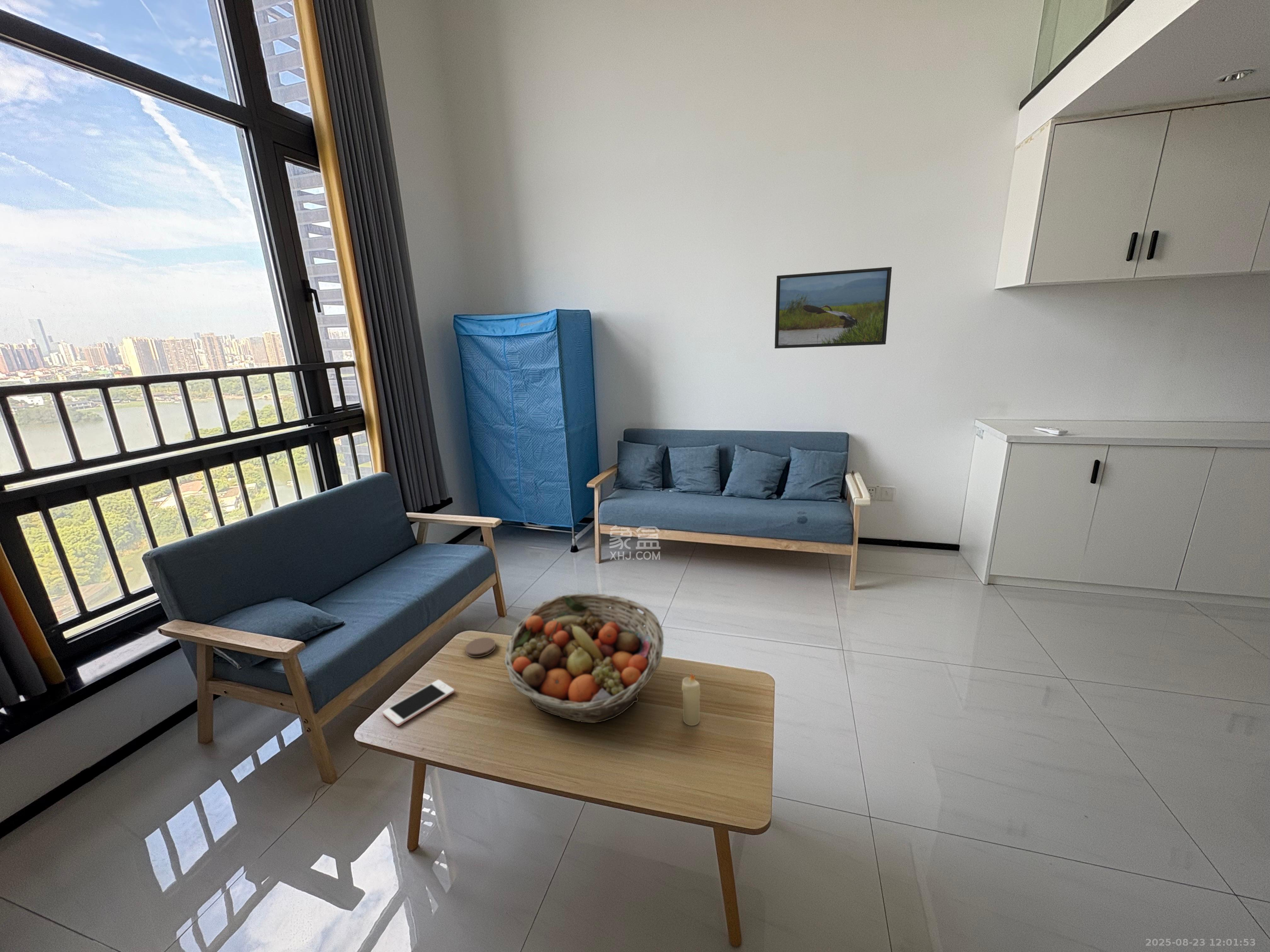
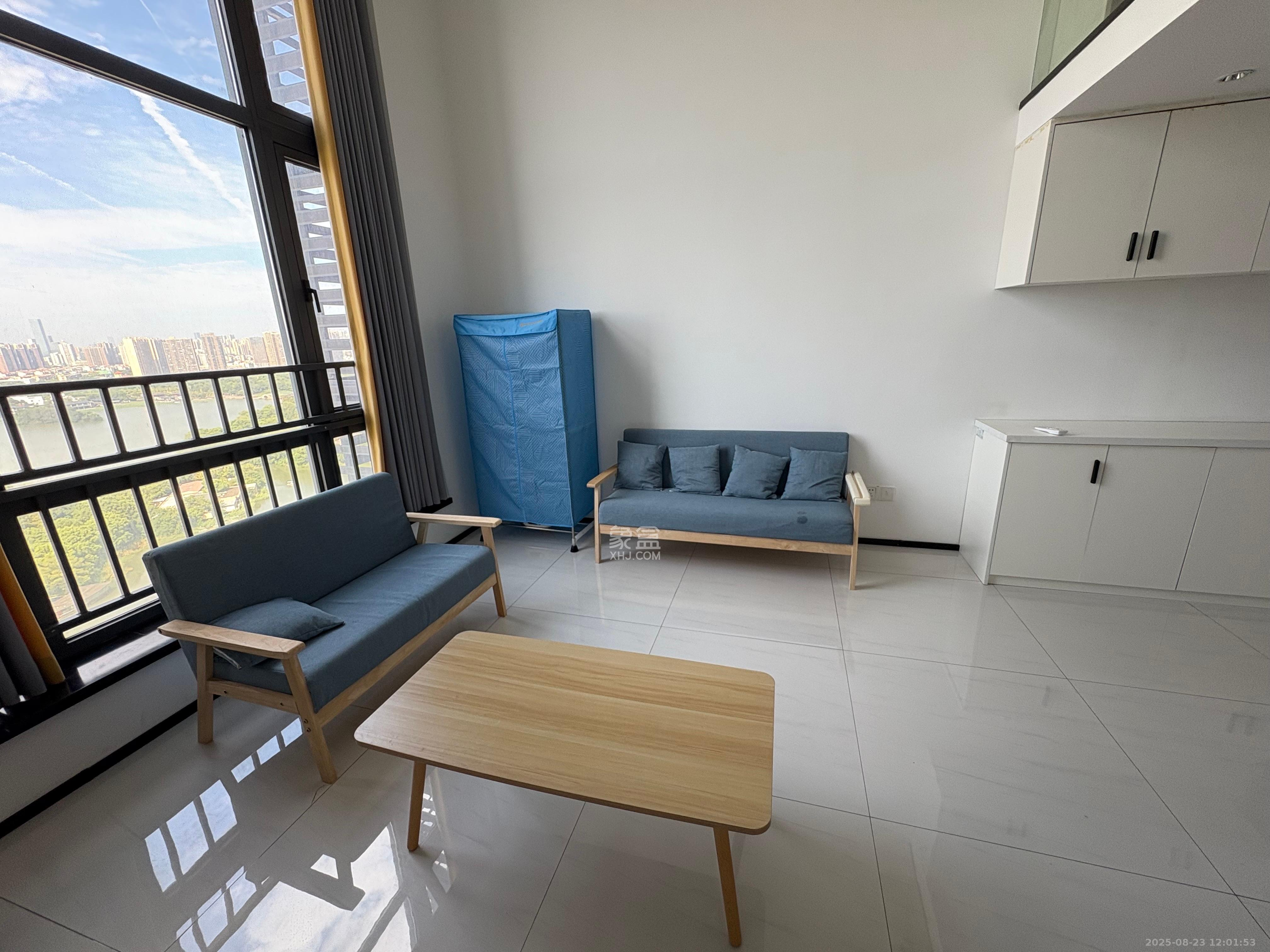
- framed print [774,267,892,349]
- cell phone [382,679,455,727]
- candle [681,672,701,726]
- coaster [465,637,496,658]
- fruit basket [504,593,664,723]
